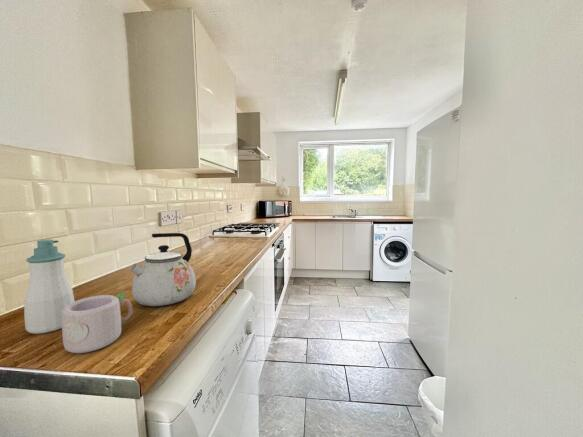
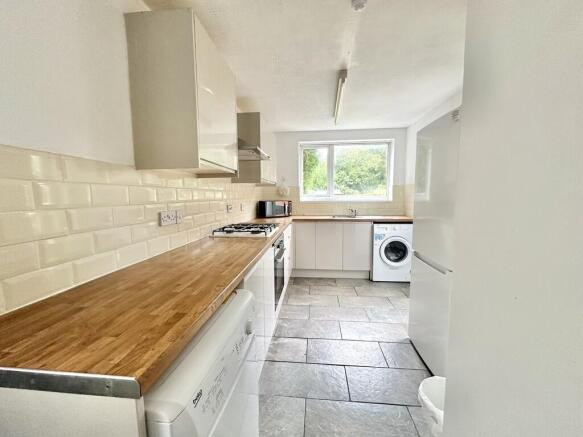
- soap bottle [23,238,75,335]
- mug [53,291,134,354]
- kettle [129,232,197,307]
